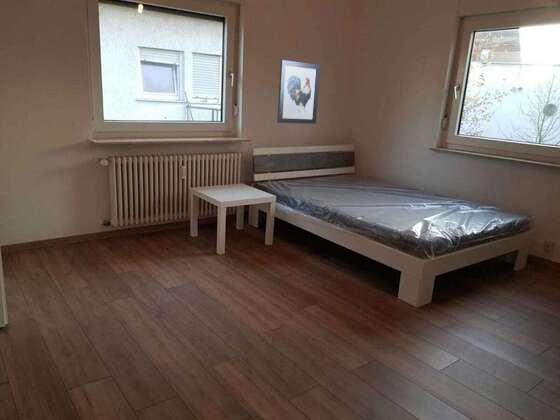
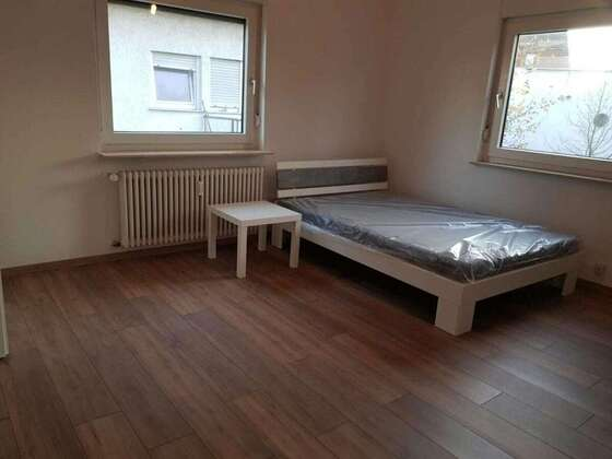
- wall art [276,59,321,125]
